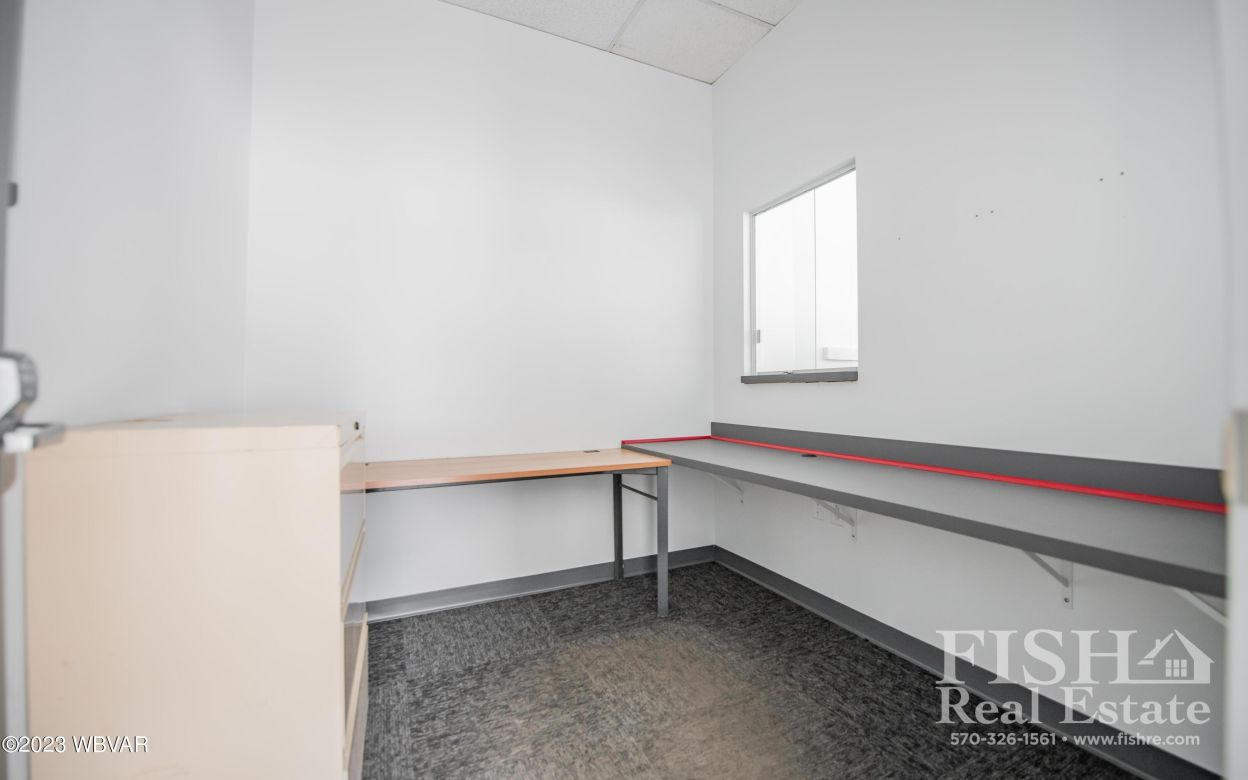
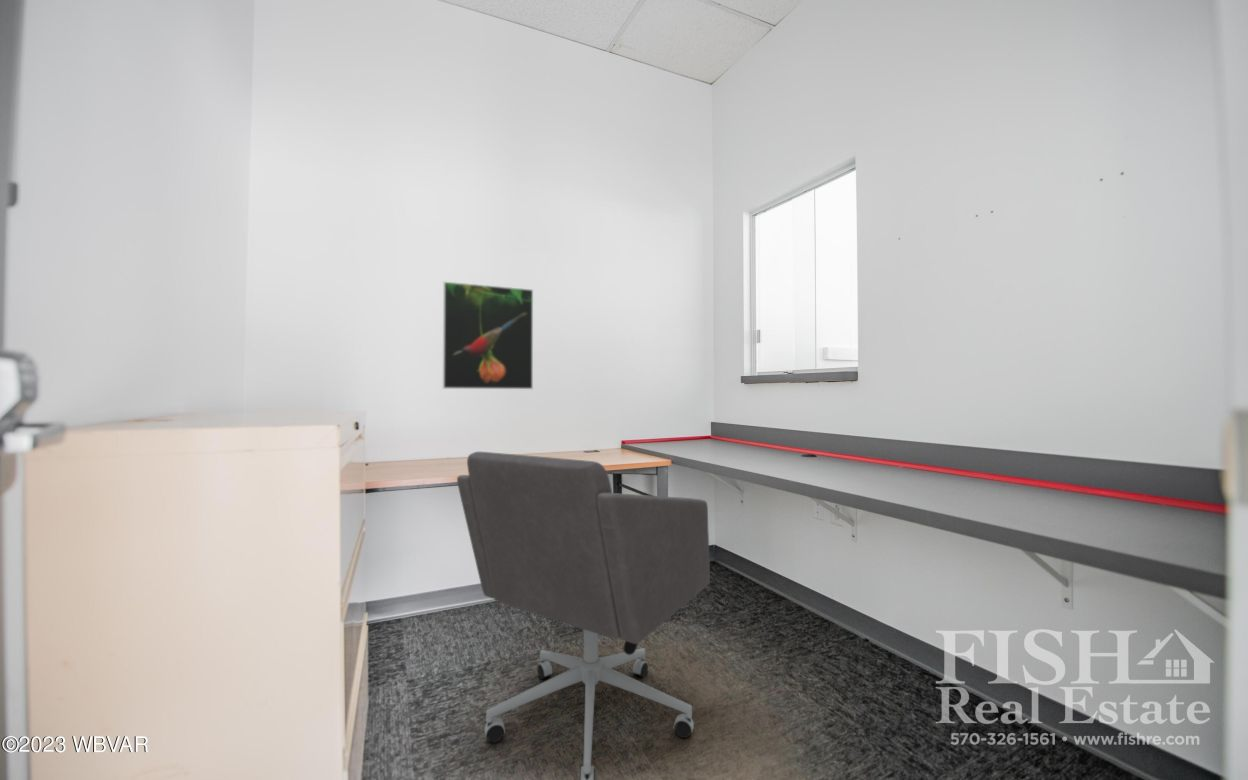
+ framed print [442,281,534,390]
+ office chair [456,451,711,780]
